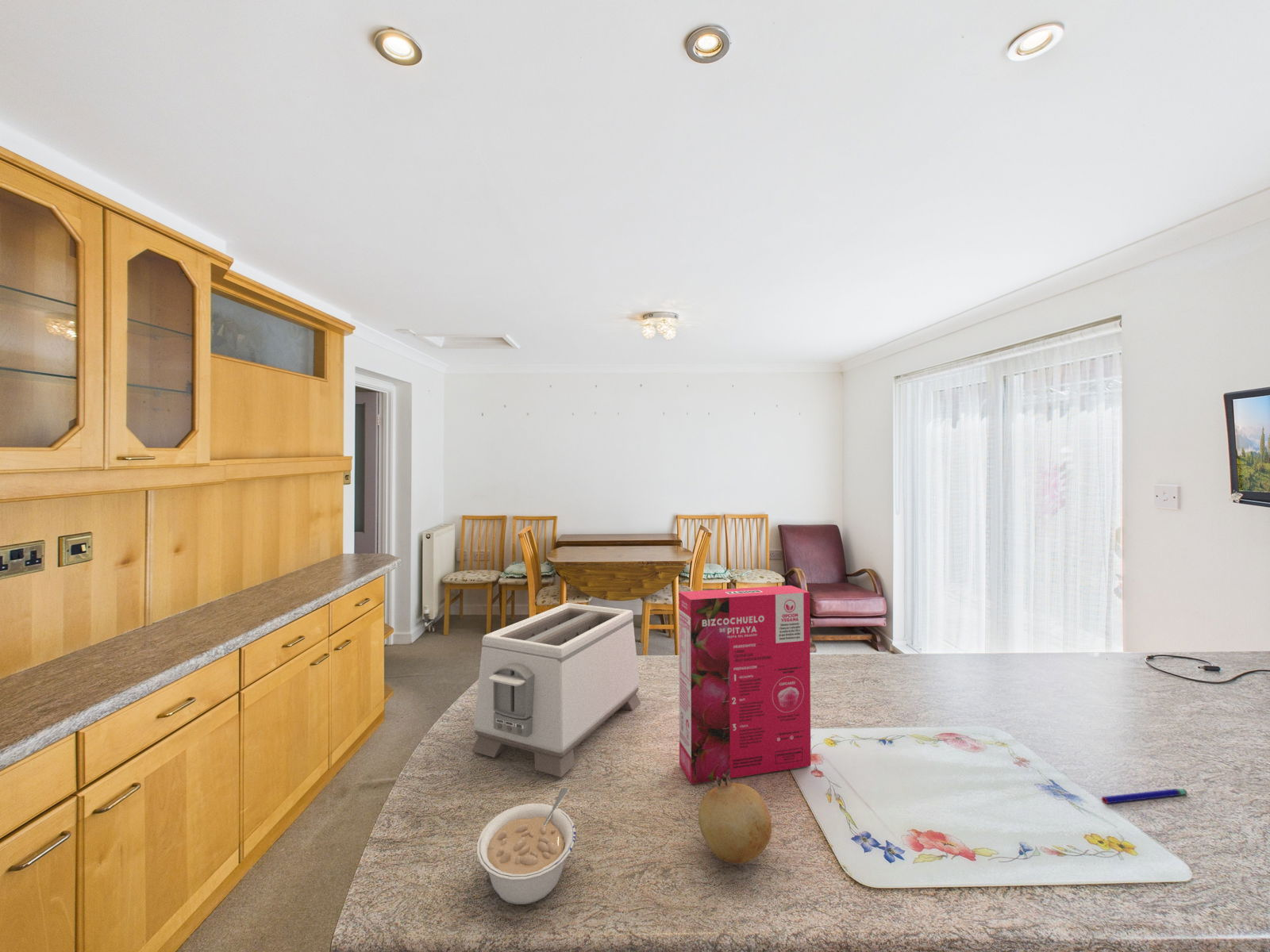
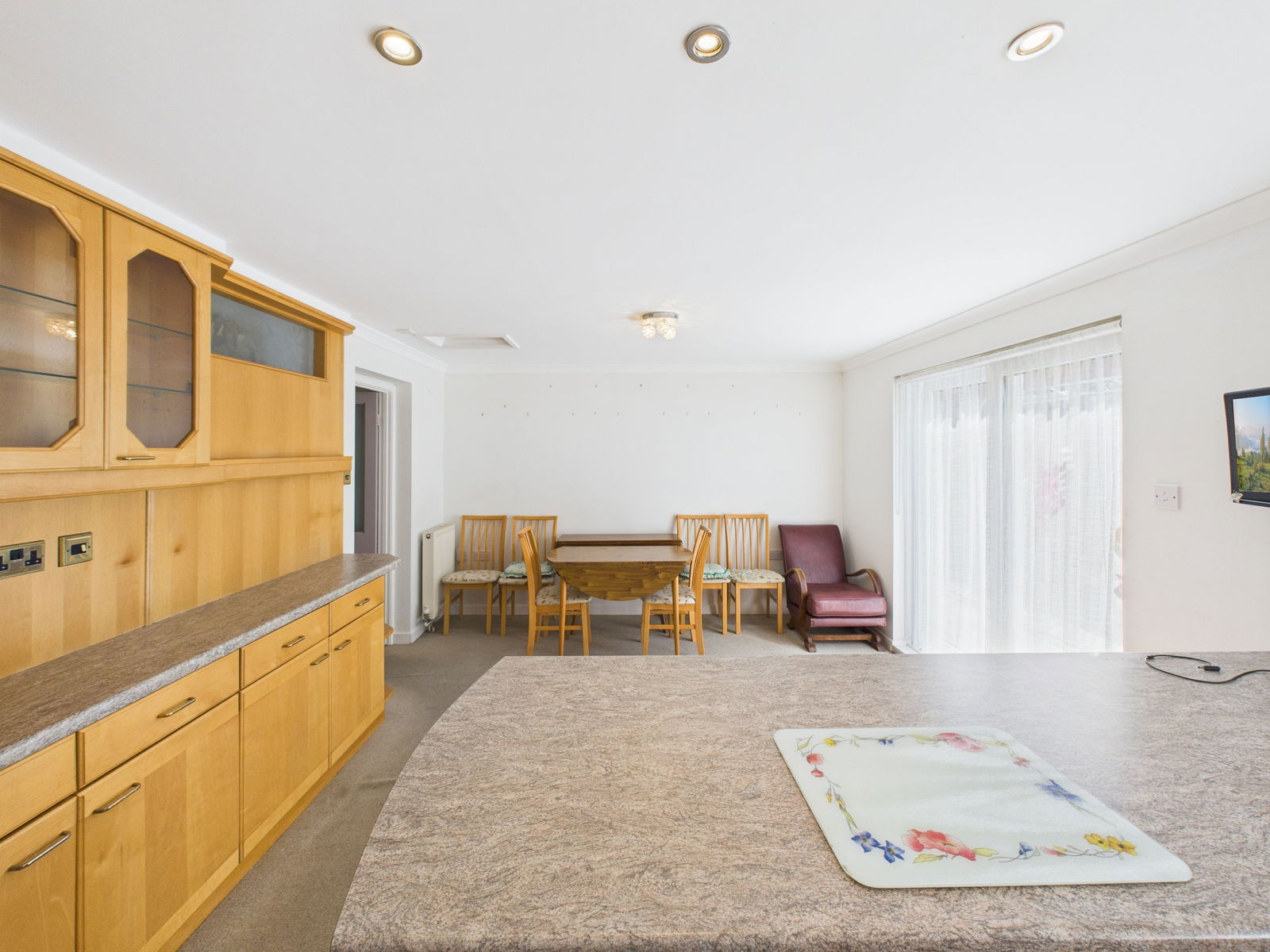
- toaster [471,602,641,778]
- legume [476,787,576,905]
- pen [1101,788,1187,804]
- cereal box [678,585,811,785]
- fruit [698,774,773,865]
